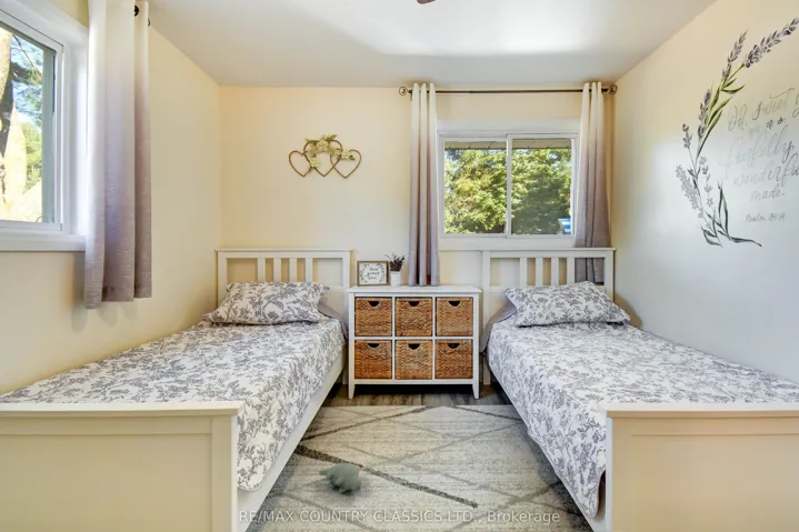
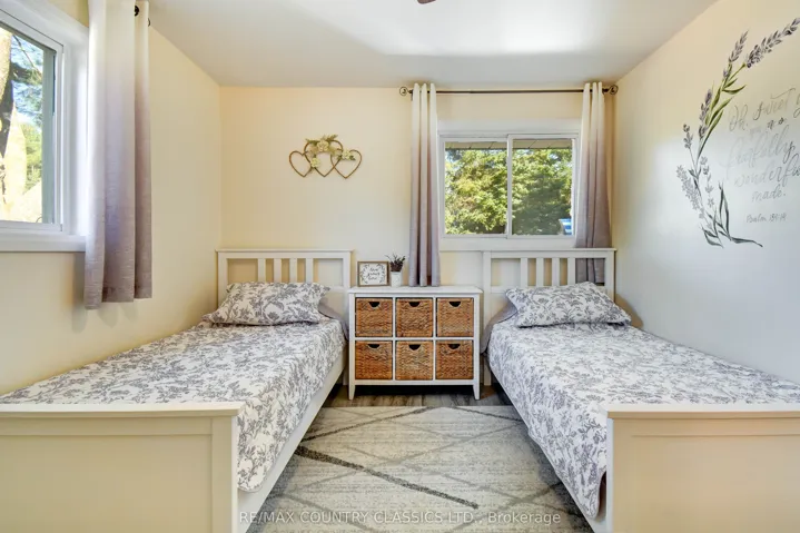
- plush toy [318,462,362,493]
